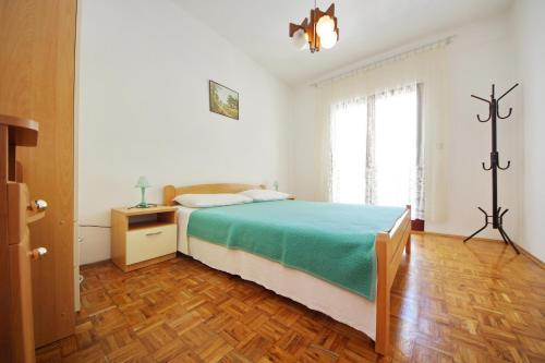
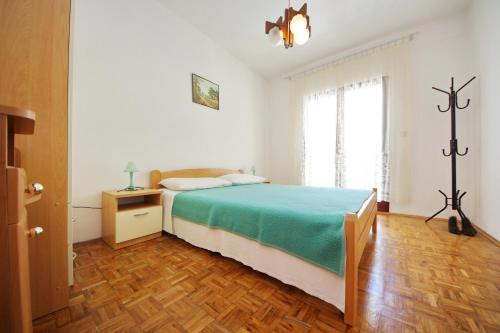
+ boots [447,215,476,237]
